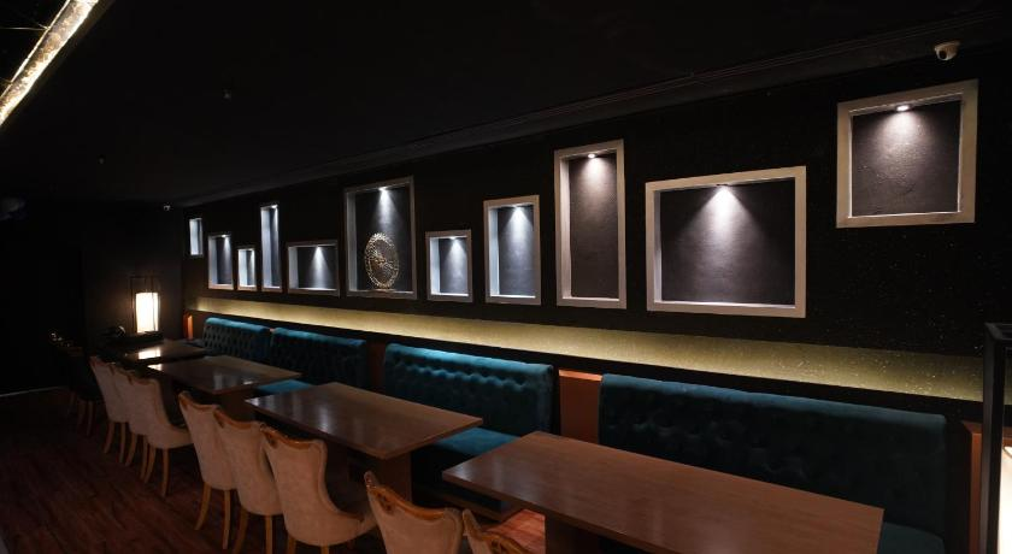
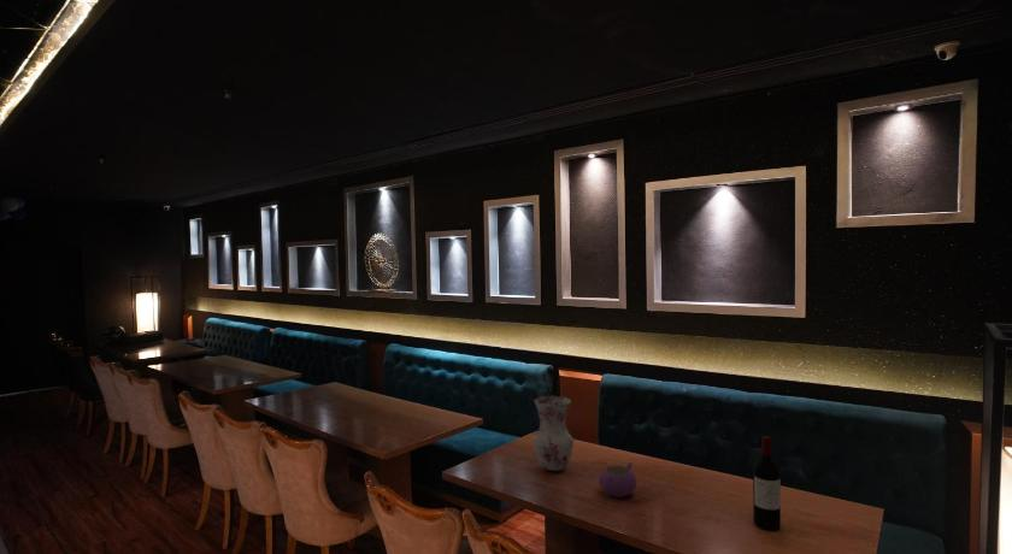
+ teapot [598,461,637,499]
+ wine bottle [752,435,782,531]
+ vase [533,395,575,472]
